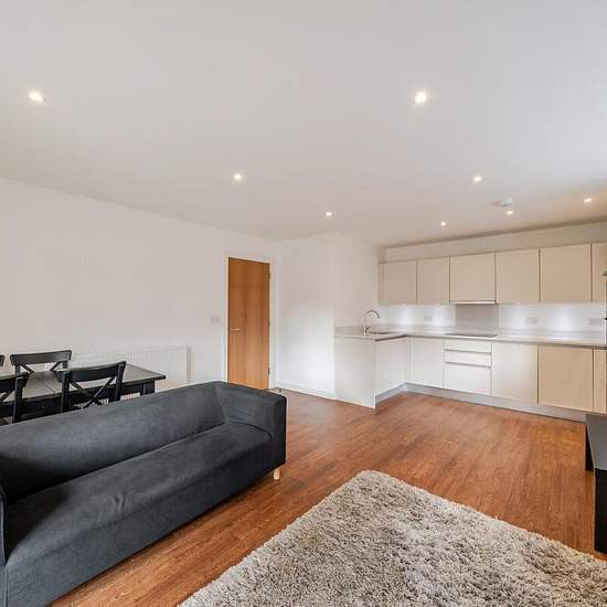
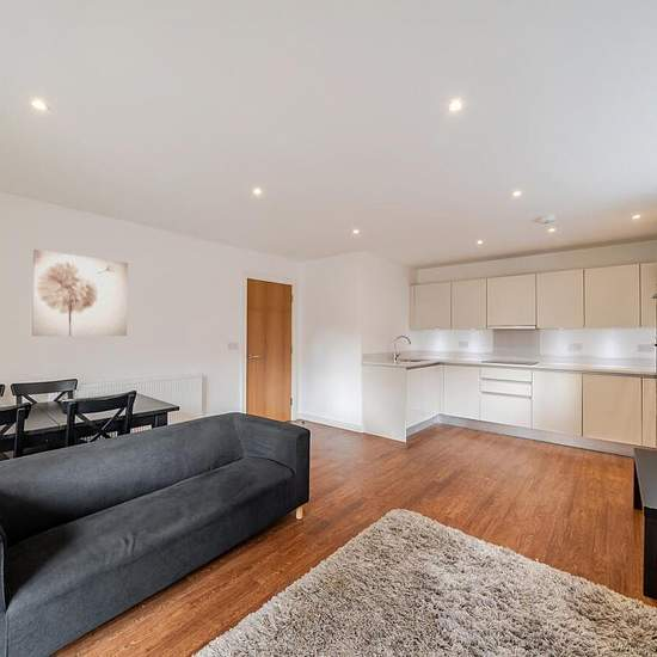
+ wall art [31,248,129,337]
